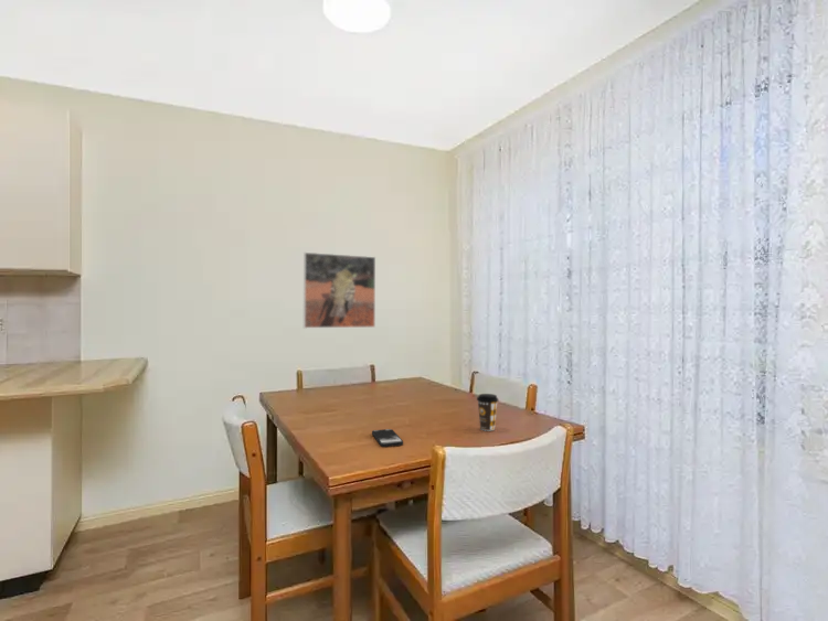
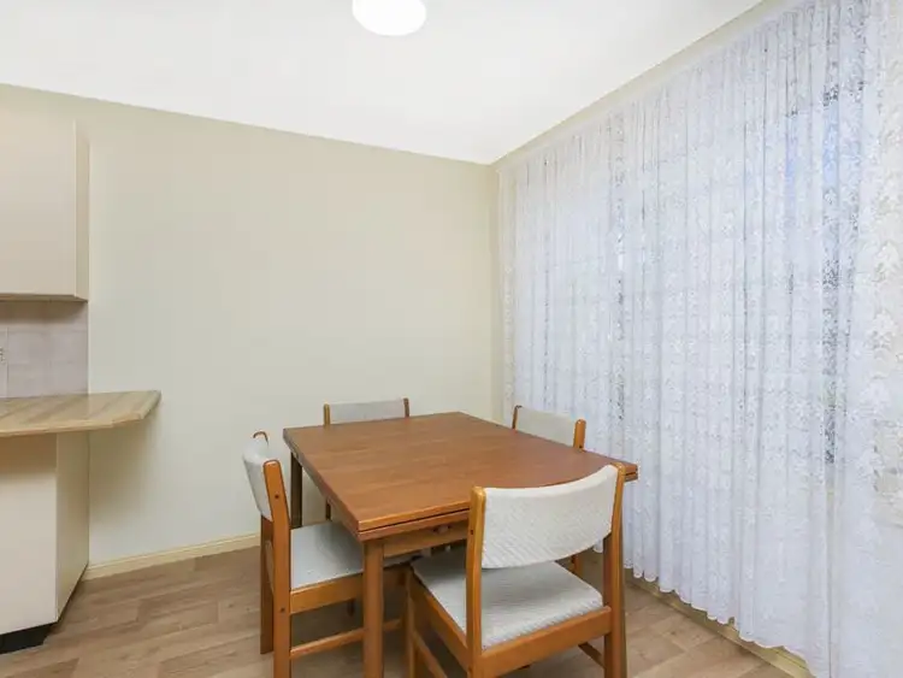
- smartphone [371,428,404,448]
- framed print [302,251,376,330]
- coffee cup [476,393,499,431]
